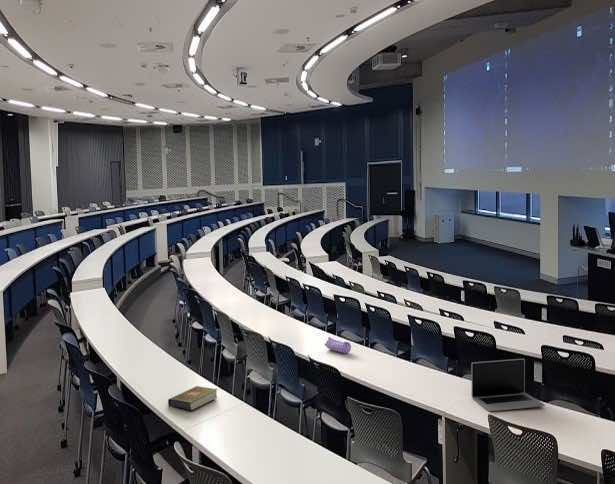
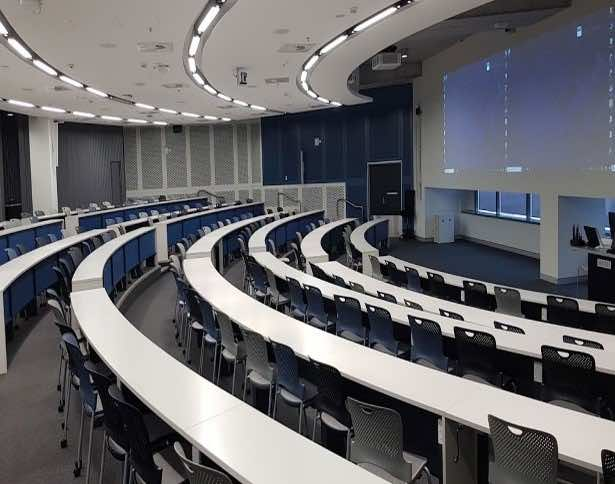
- laptop [470,358,546,412]
- pencil case [324,336,352,354]
- book [167,385,218,411]
